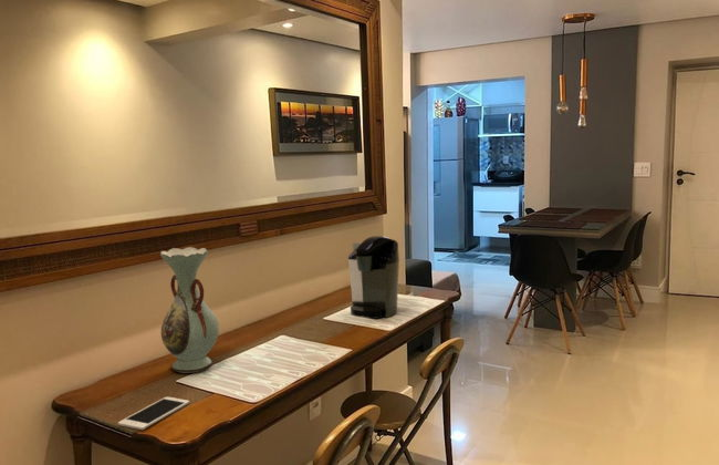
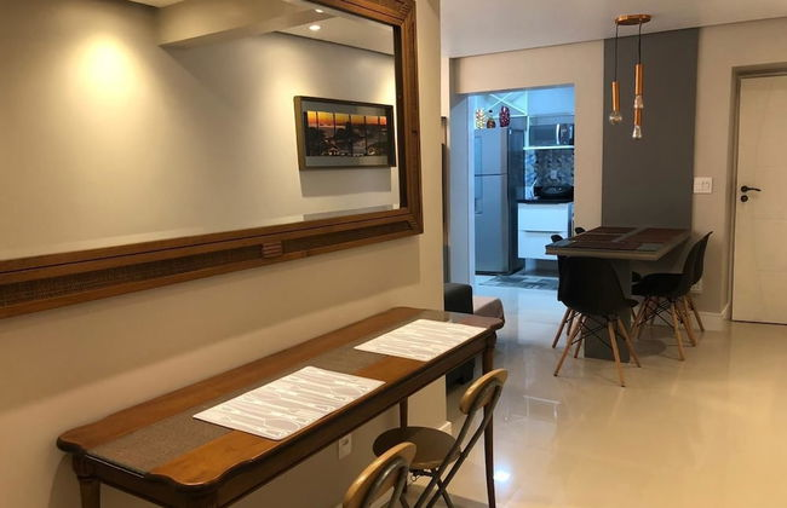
- coffee maker [347,235,400,320]
- cell phone [117,395,190,431]
- decorative vase [159,246,220,374]
